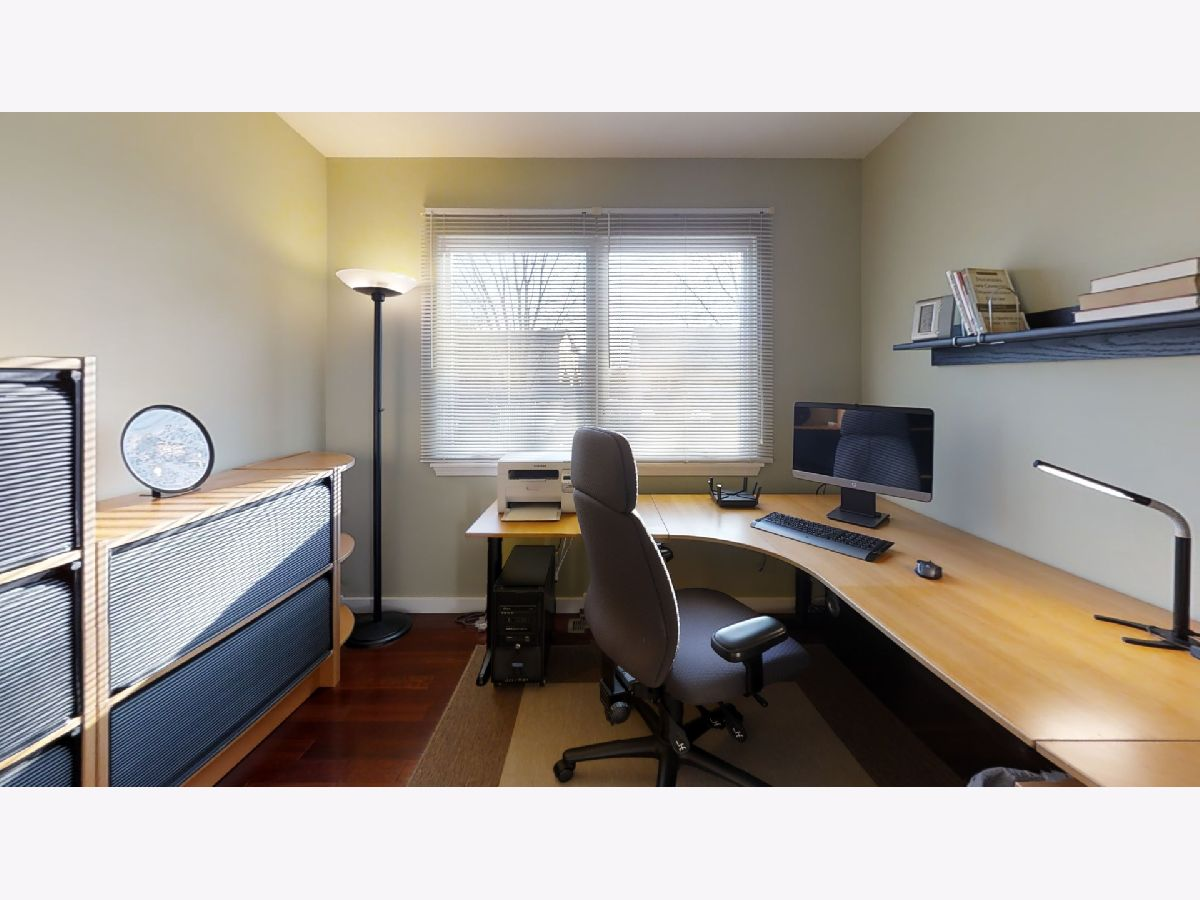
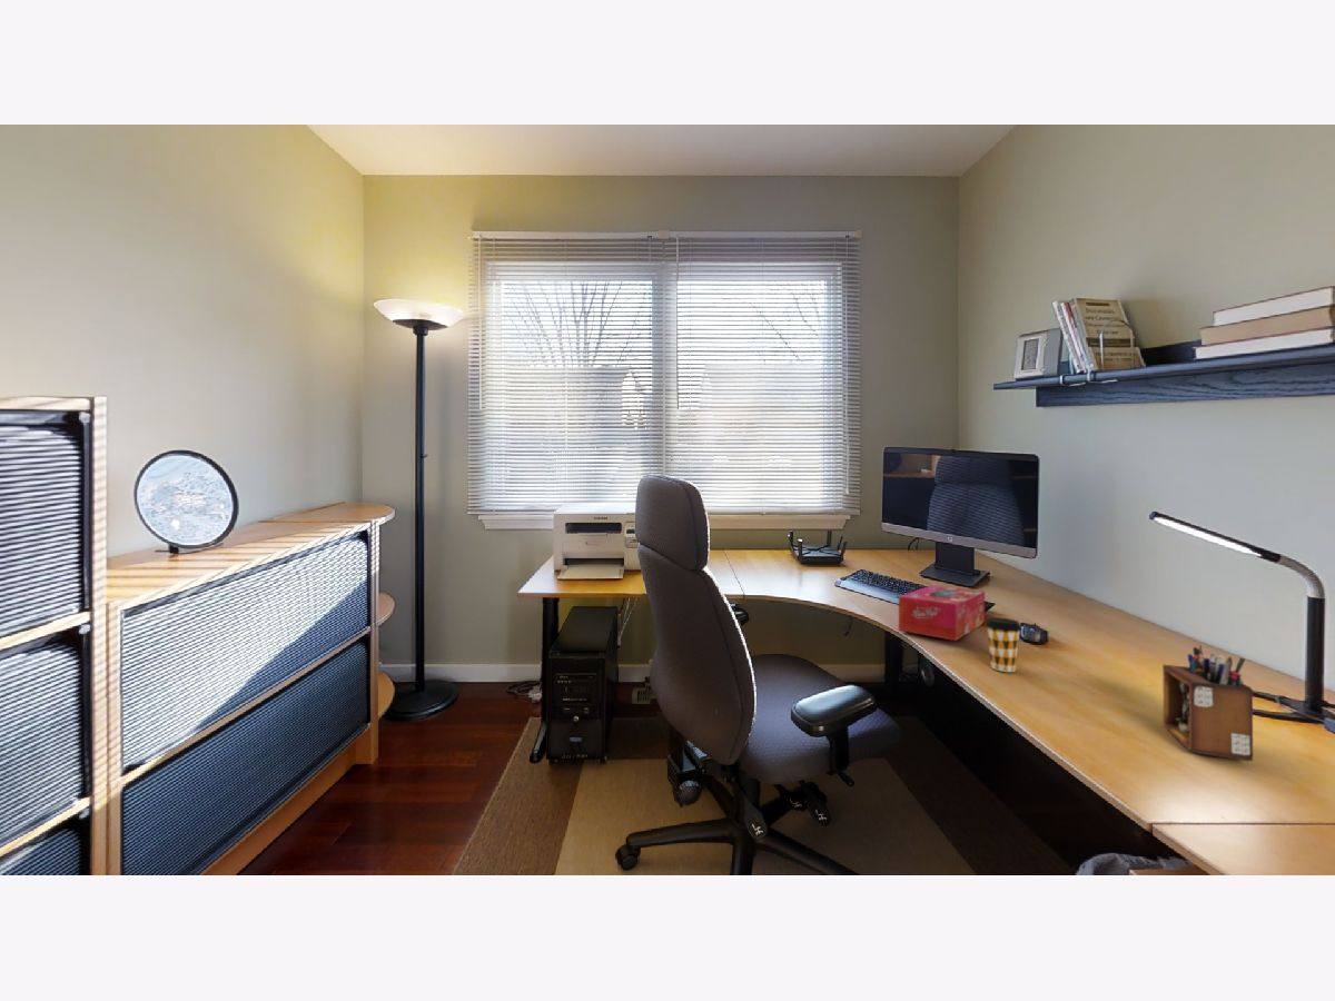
+ coffee cup [985,616,1024,673]
+ desk organizer [1161,644,1254,762]
+ tissue box [898,584,986,642]
